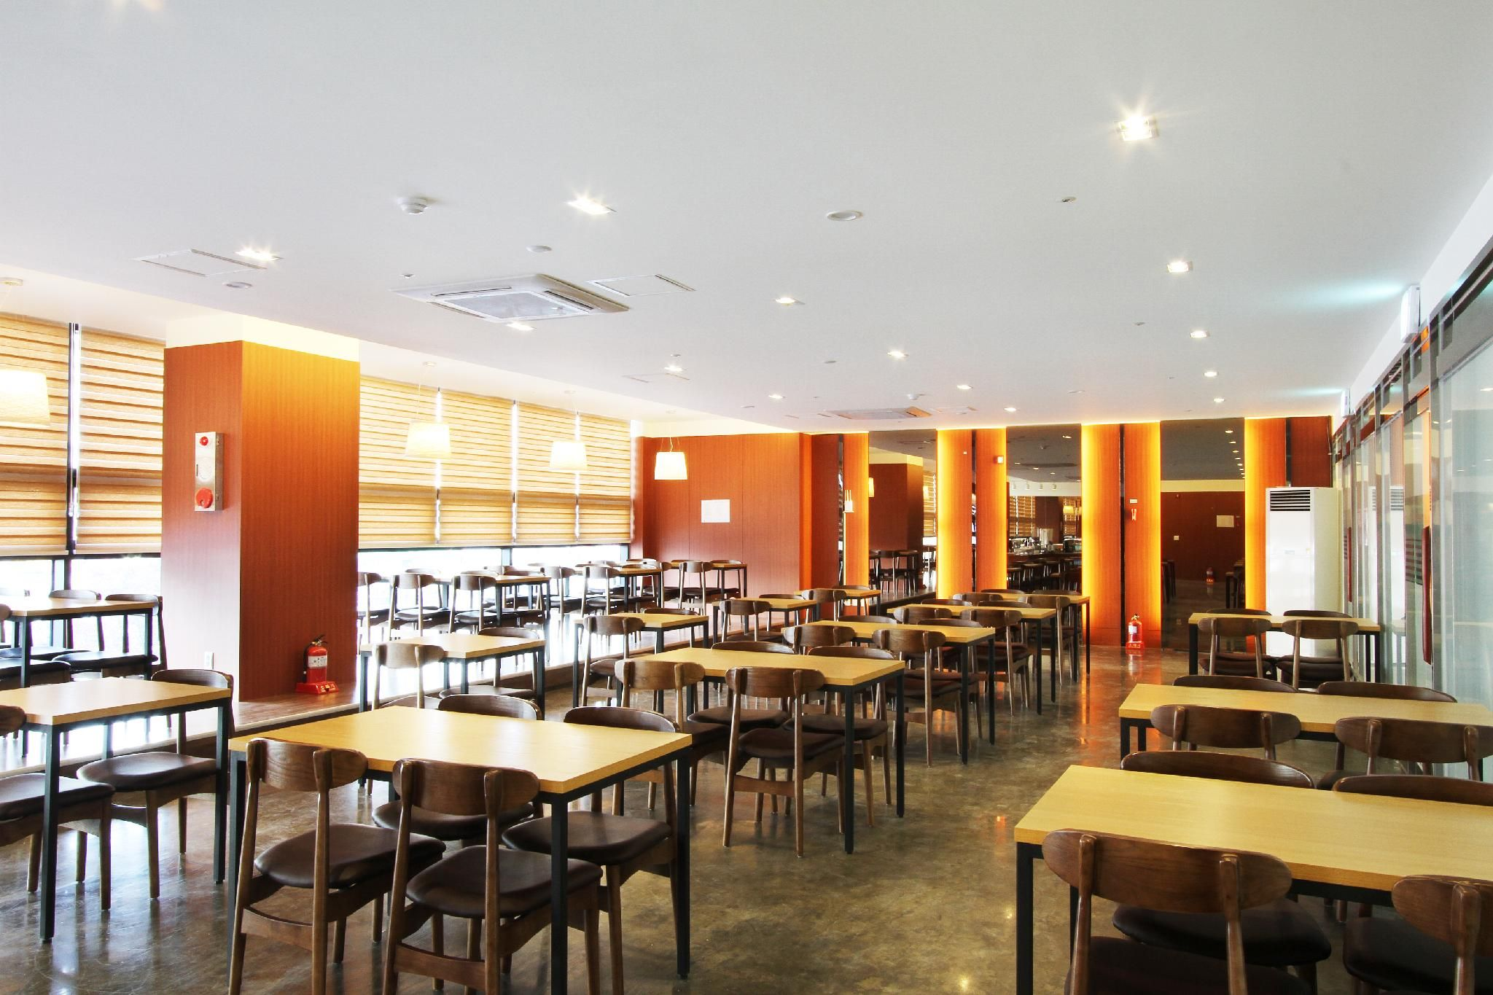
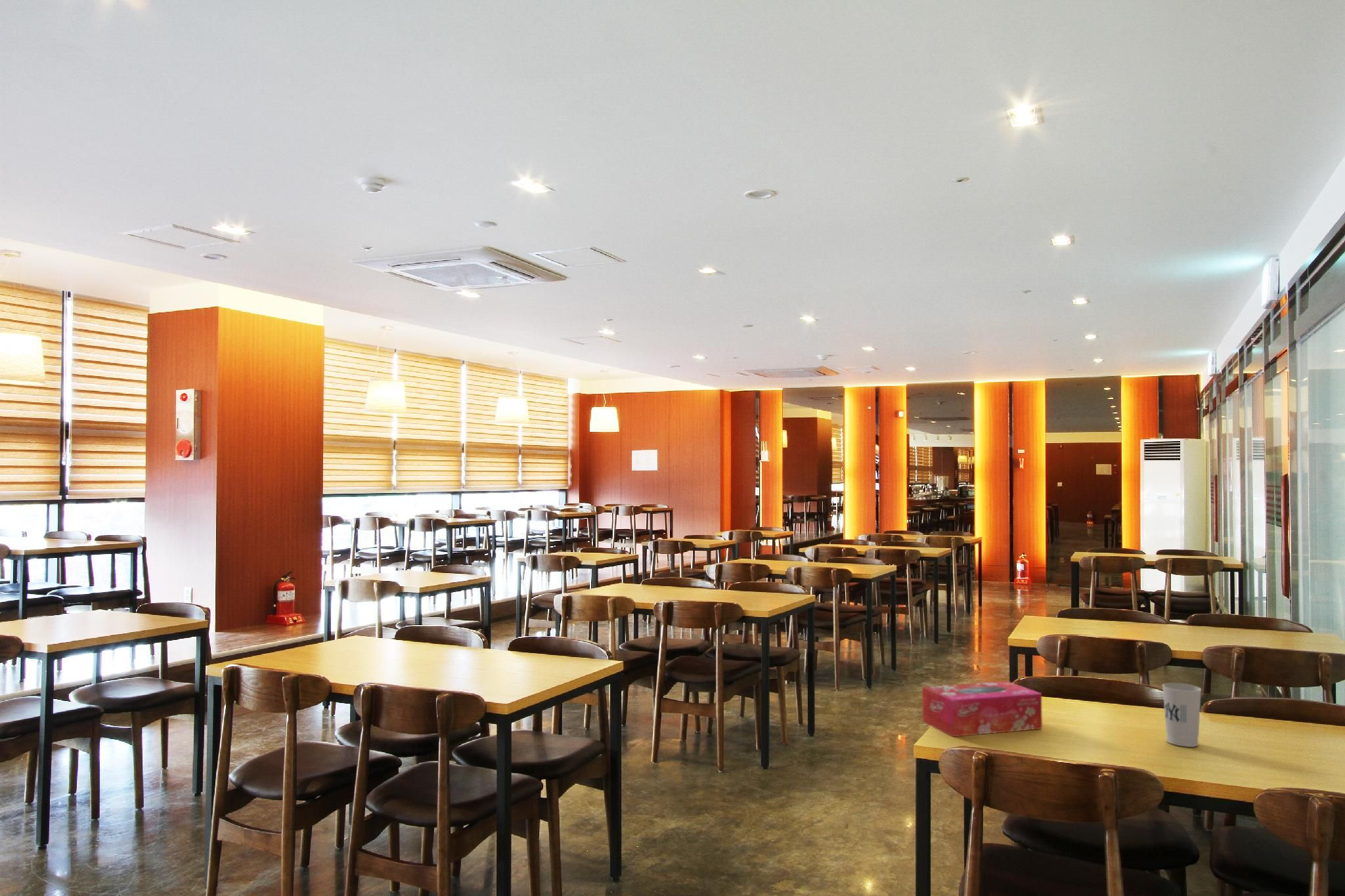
+ cup [1162,683,1202,748]
+ tissue box [921,681,1043,737]
